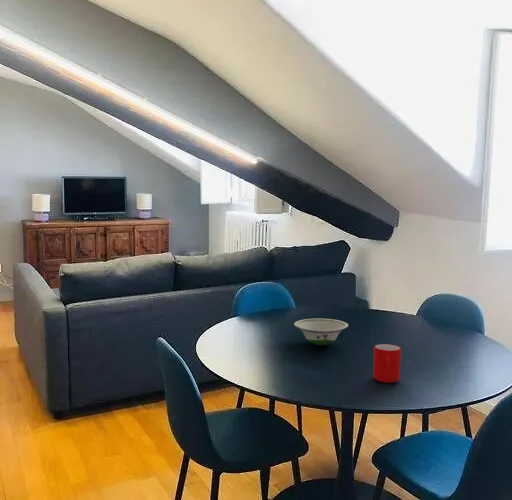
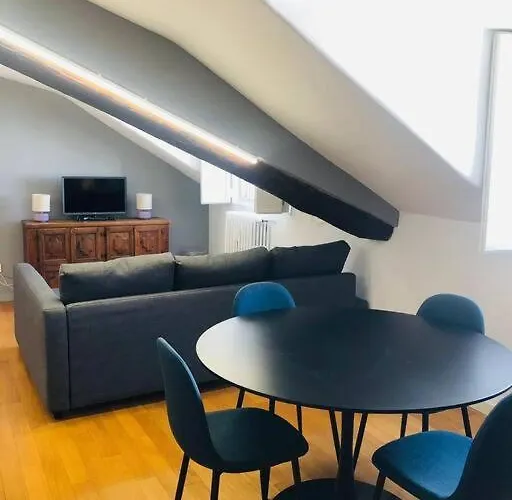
- bowl [293,317,349,347]
- cup [372,343,402,384]
